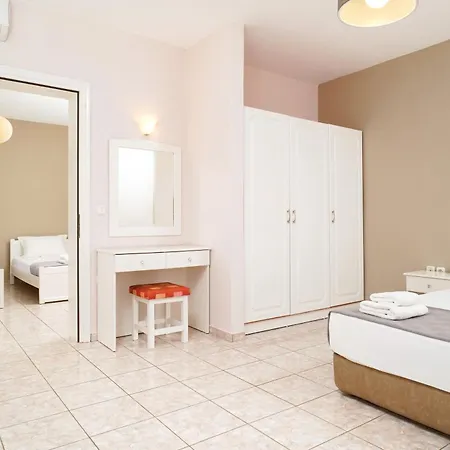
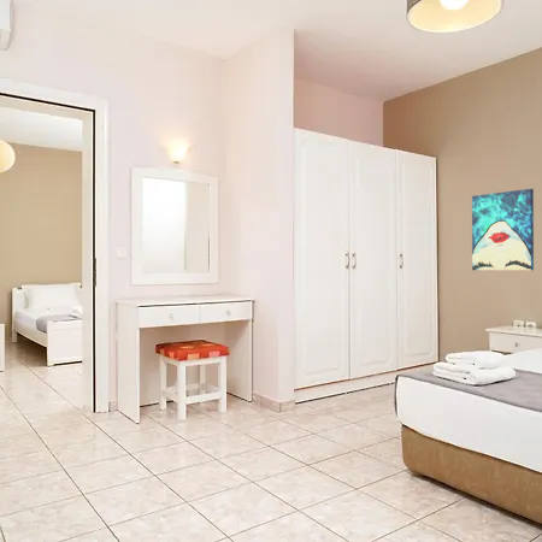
+ wall art [471,188,535,271]
